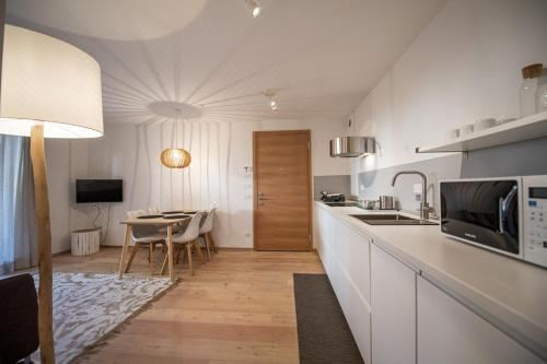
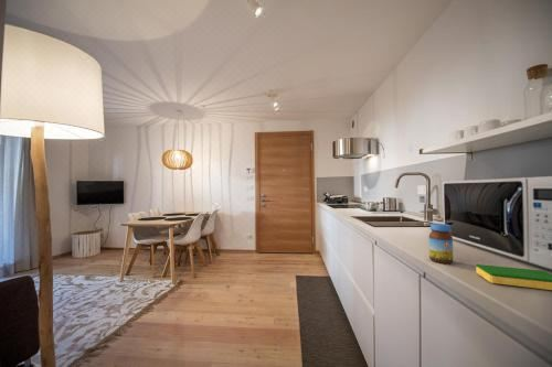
+ dish sponge [475,263,552,291]
+ jar [428,223,455,265]
